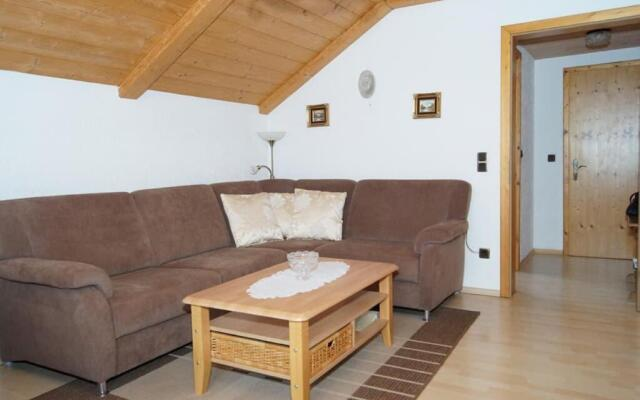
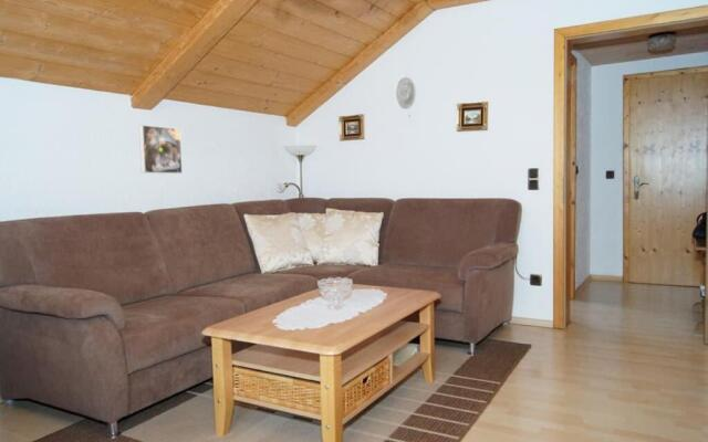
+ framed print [138,124,184,175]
